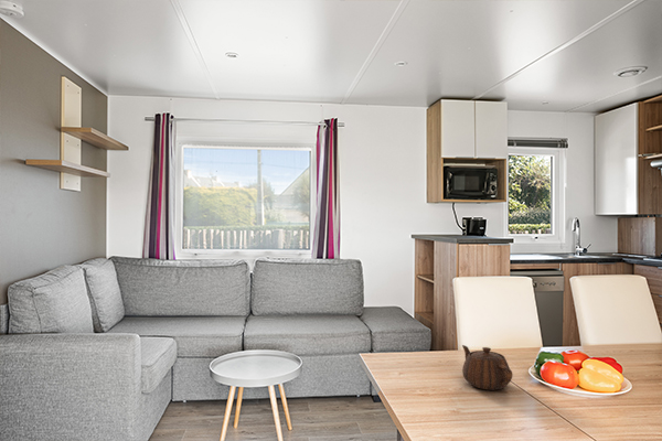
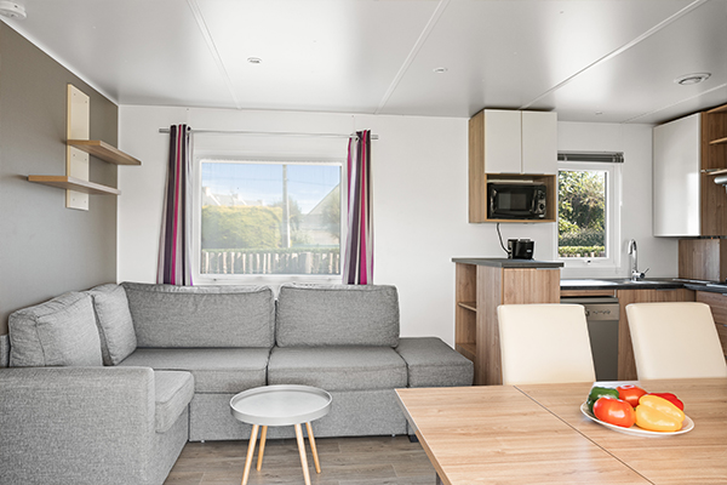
- teapot [461,344,514,391]
